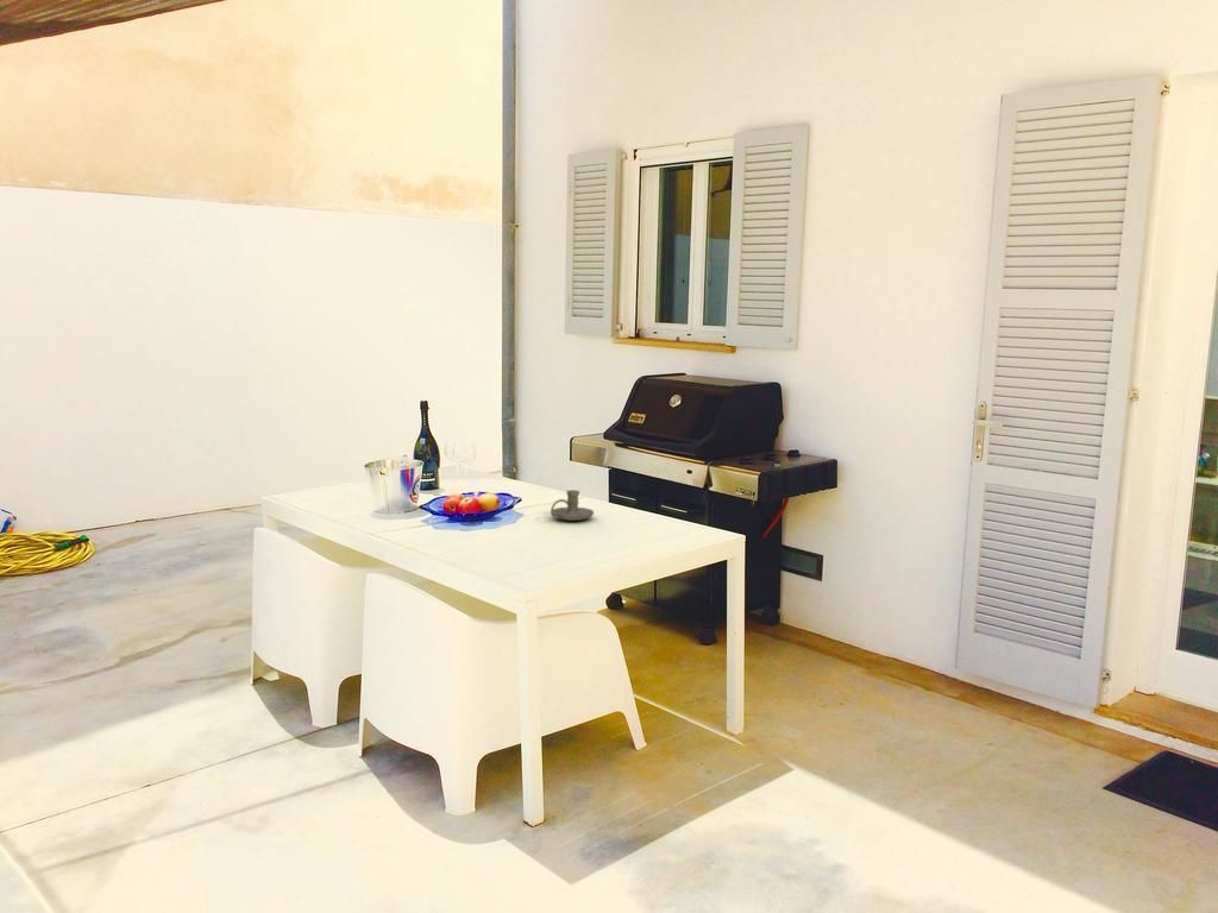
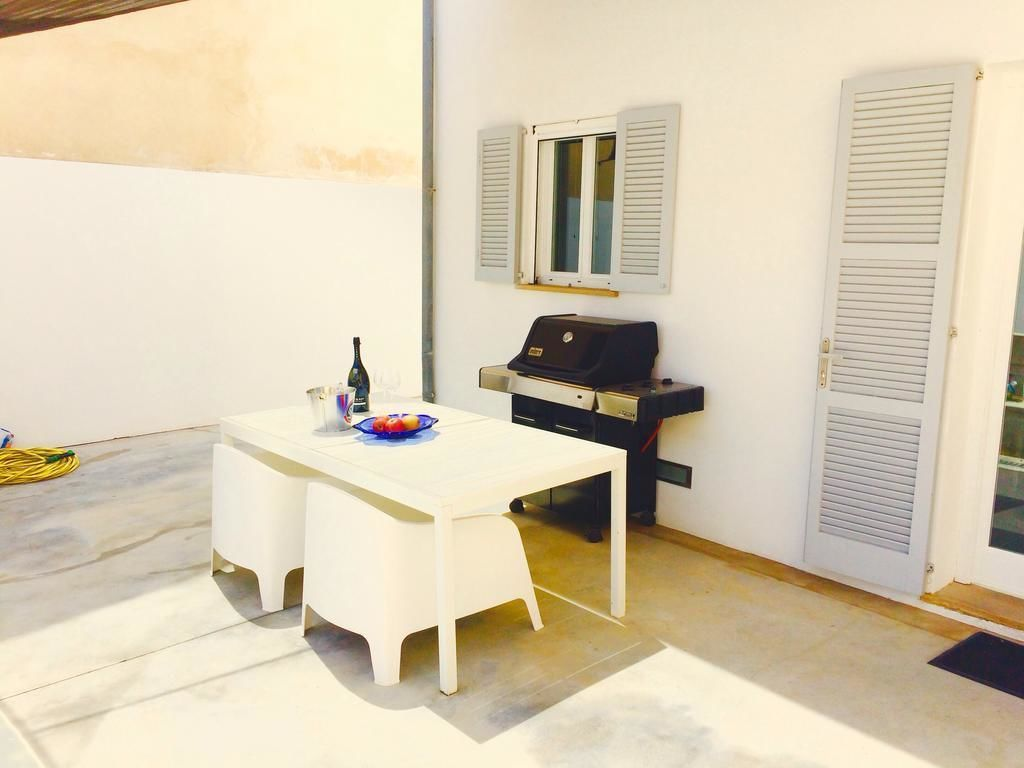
- candle holder [550,489,595,522]
